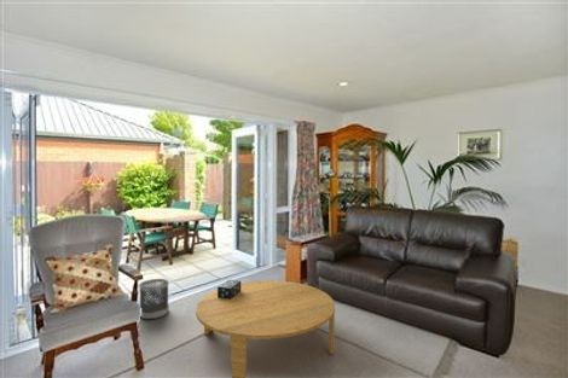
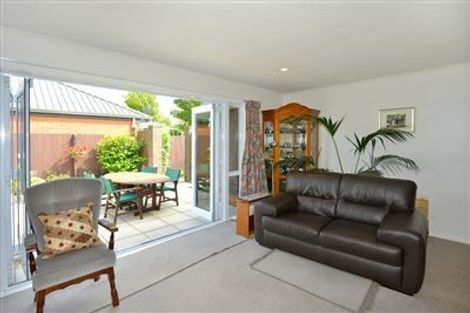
- coffee table [195,280,336,378]
- wastebasket [138,278,170,320]
- decorative box [216,279,242,300]
